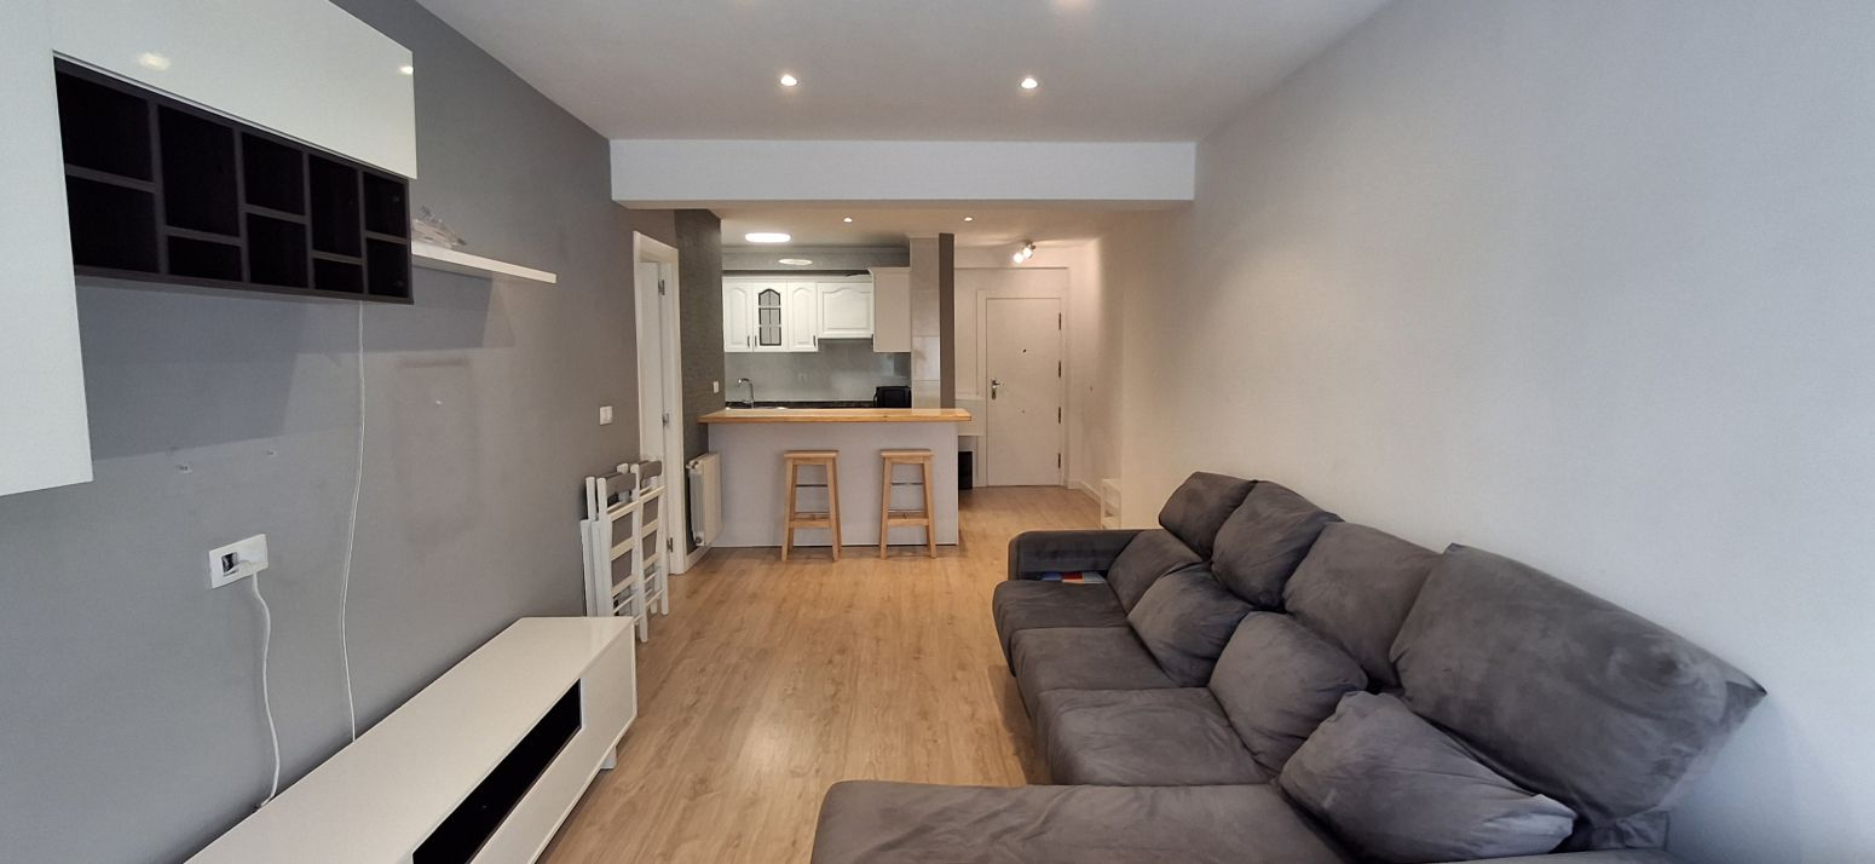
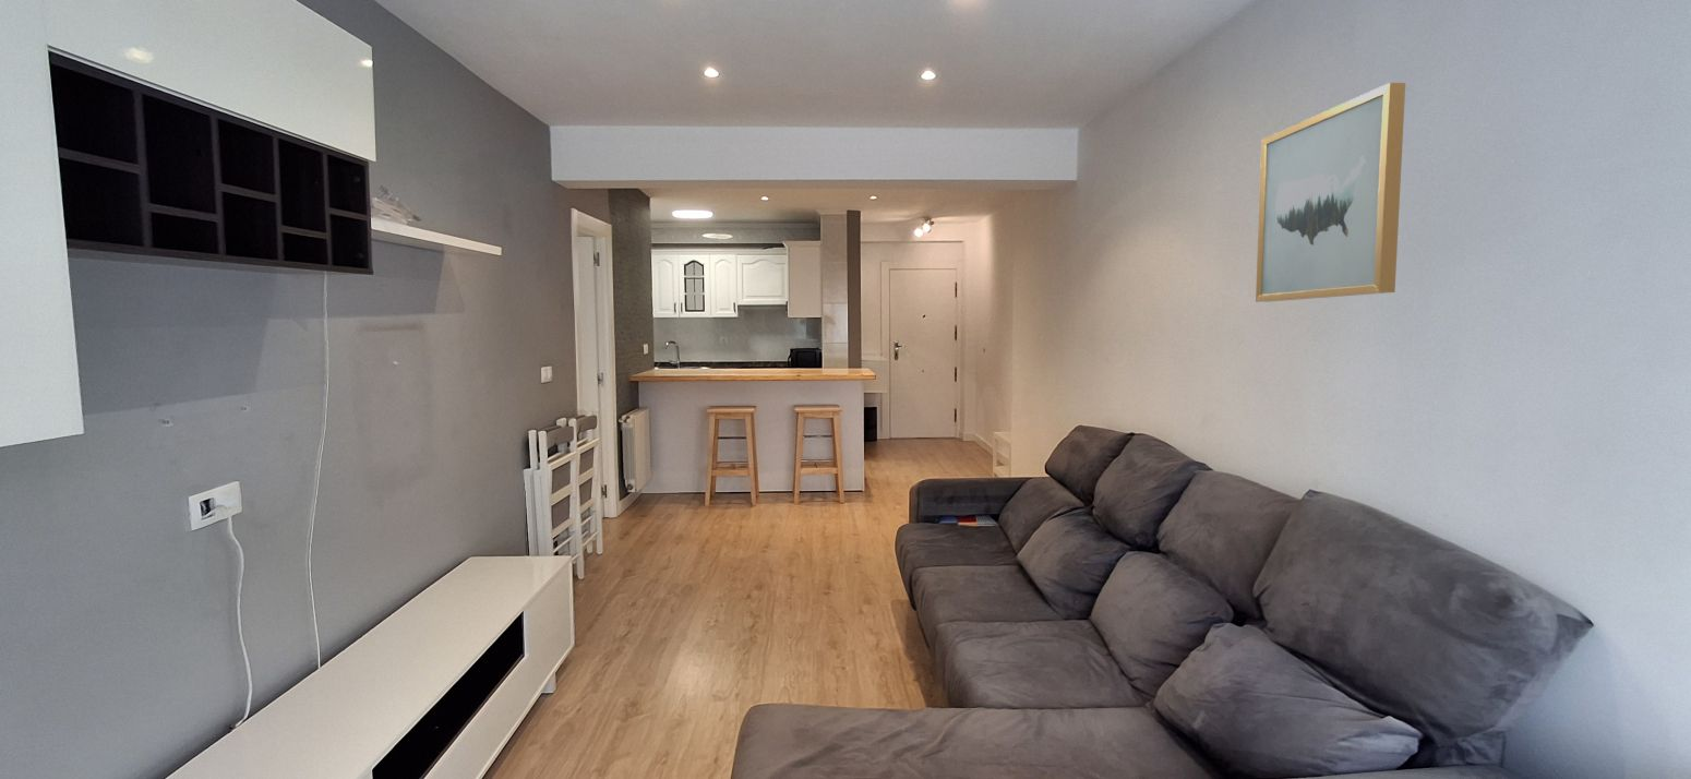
+ wall art [1255,82,1406,303]
